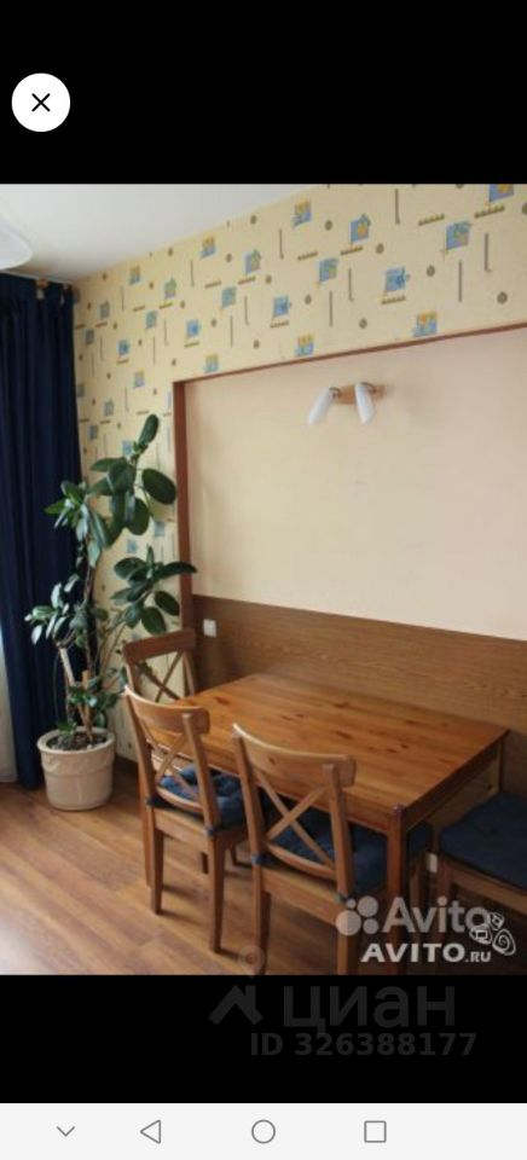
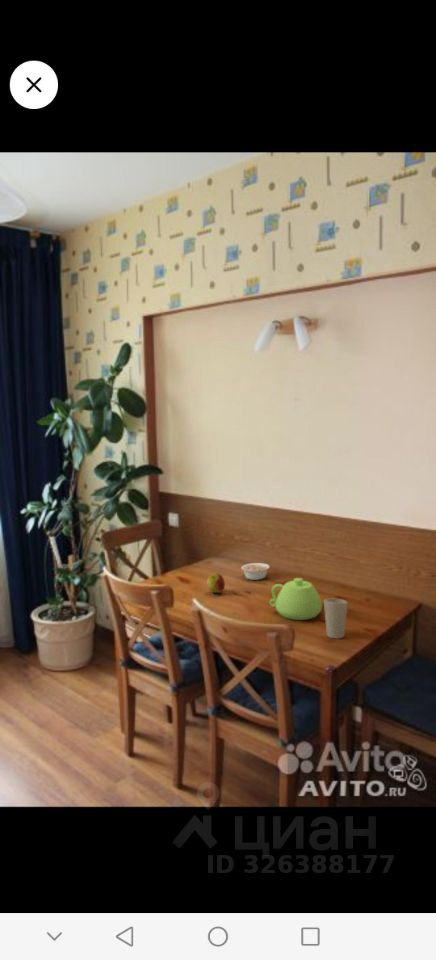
+ teapot [269,577,323,621]
+ cup [323,598,348,639]
+ legume [240,562,277,581]
+ apple [206,572,226,594]
